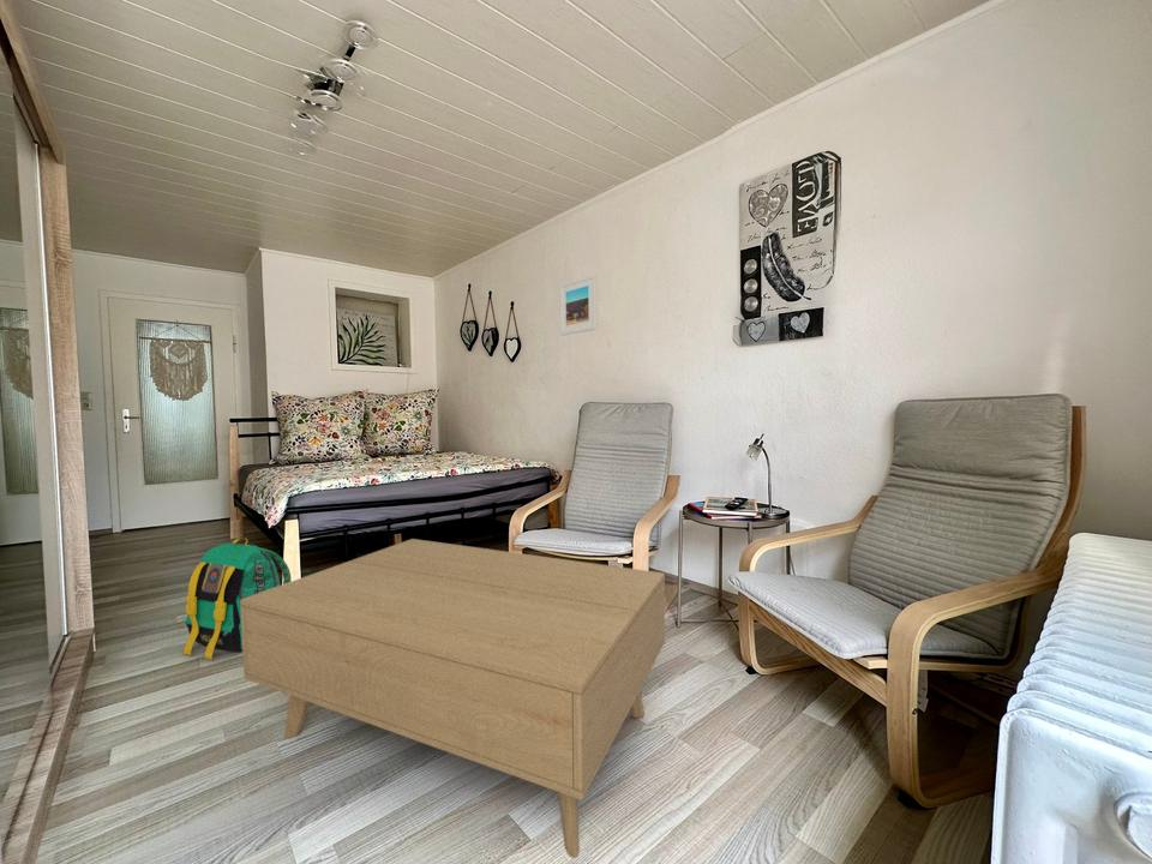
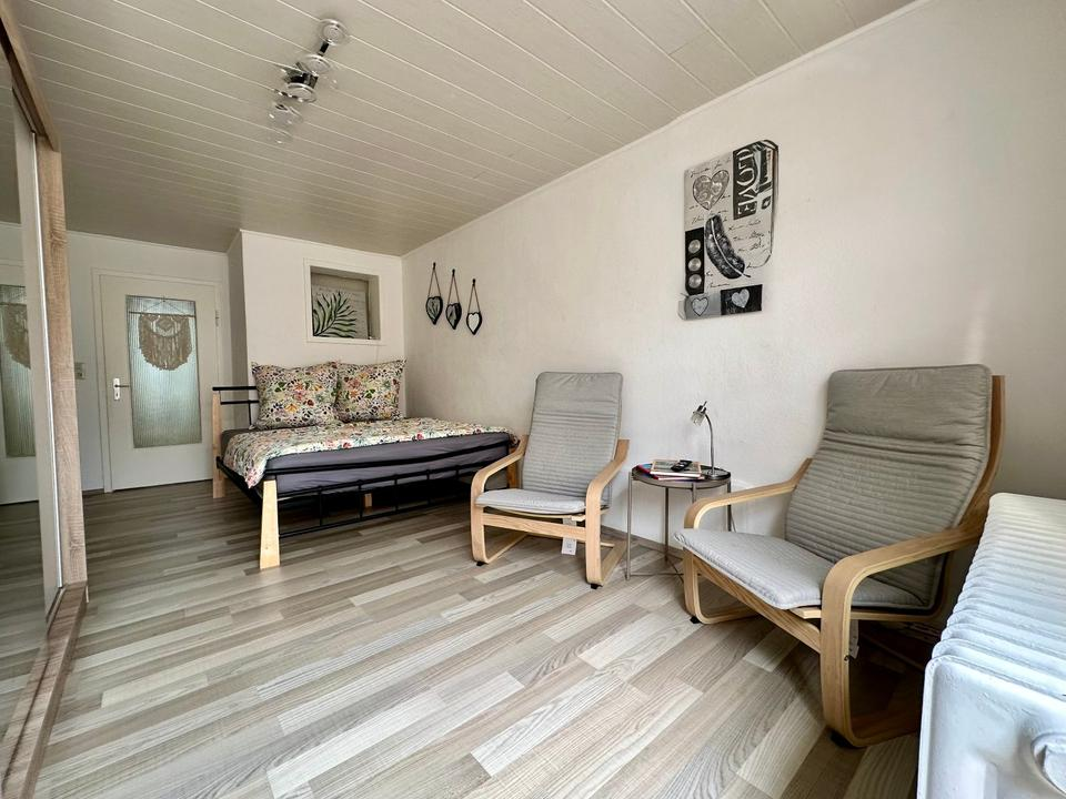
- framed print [558,274,599,337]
- coffee table [241,538,666,859]
- backpack [182,536,293,661]
